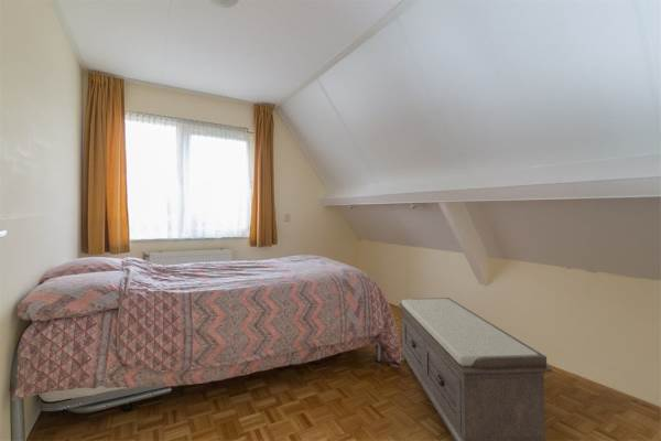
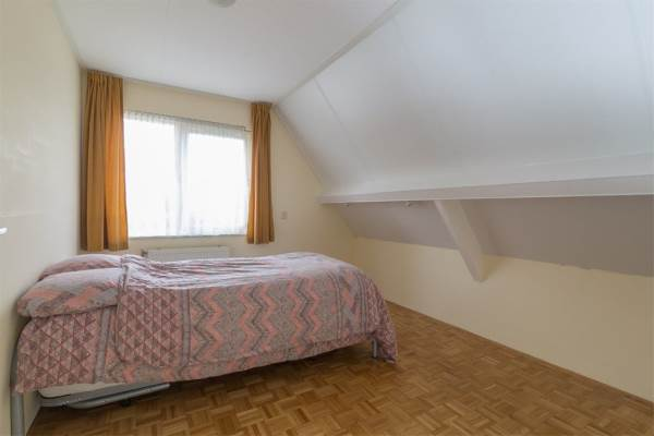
- bench [398,297,553,441]
